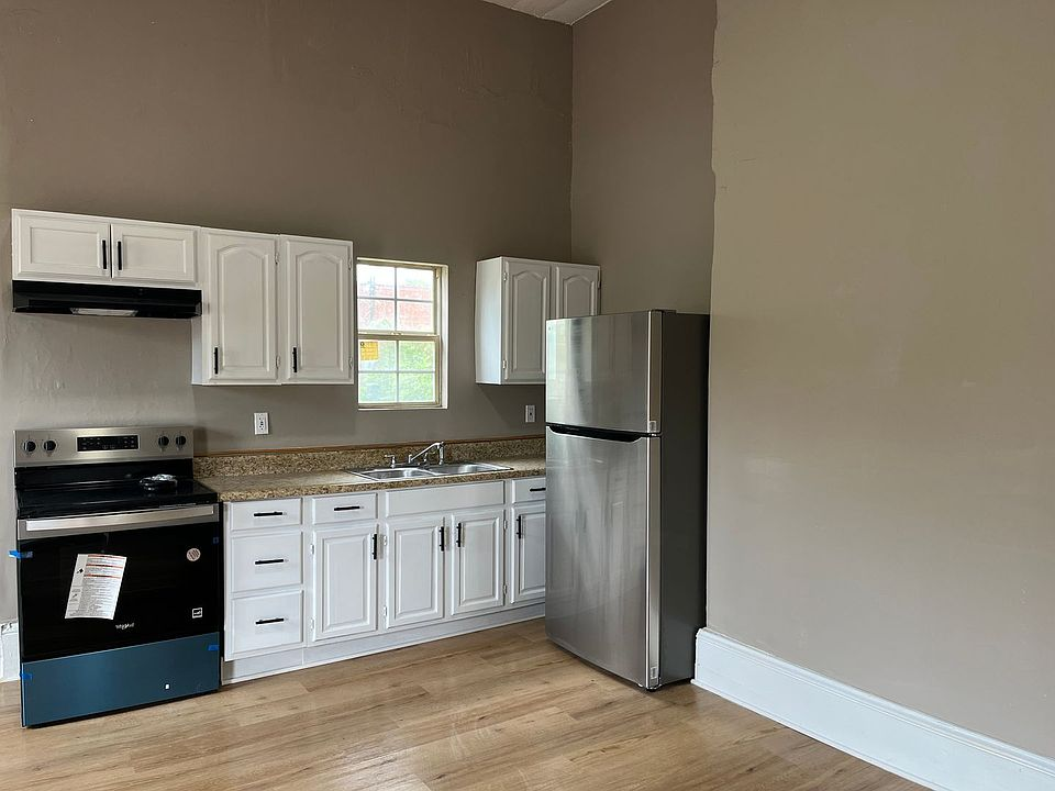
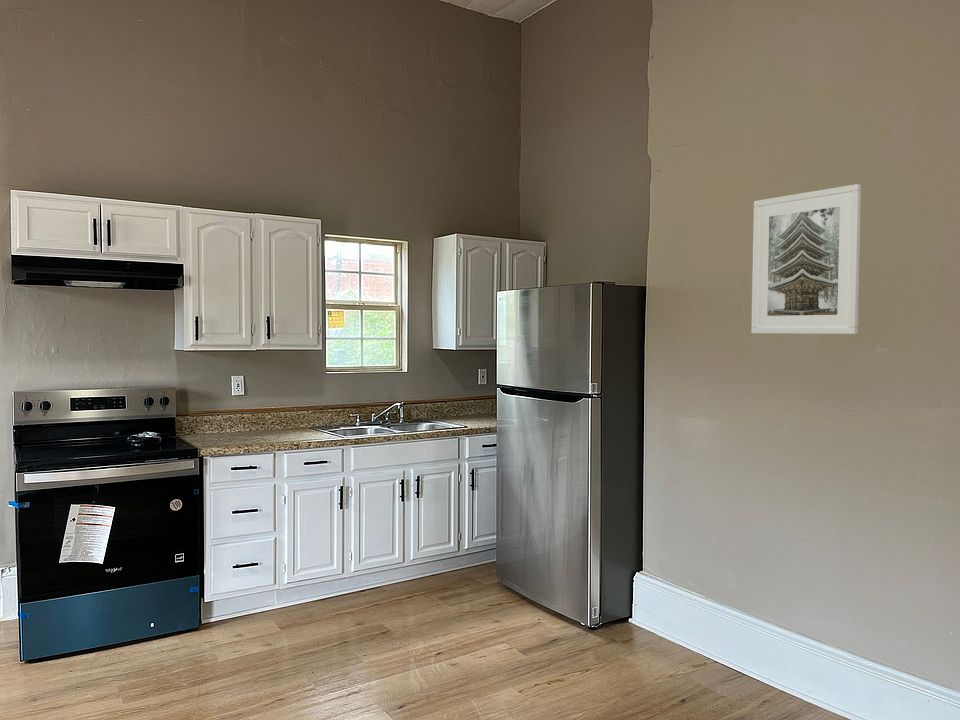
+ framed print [750,183,862,335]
